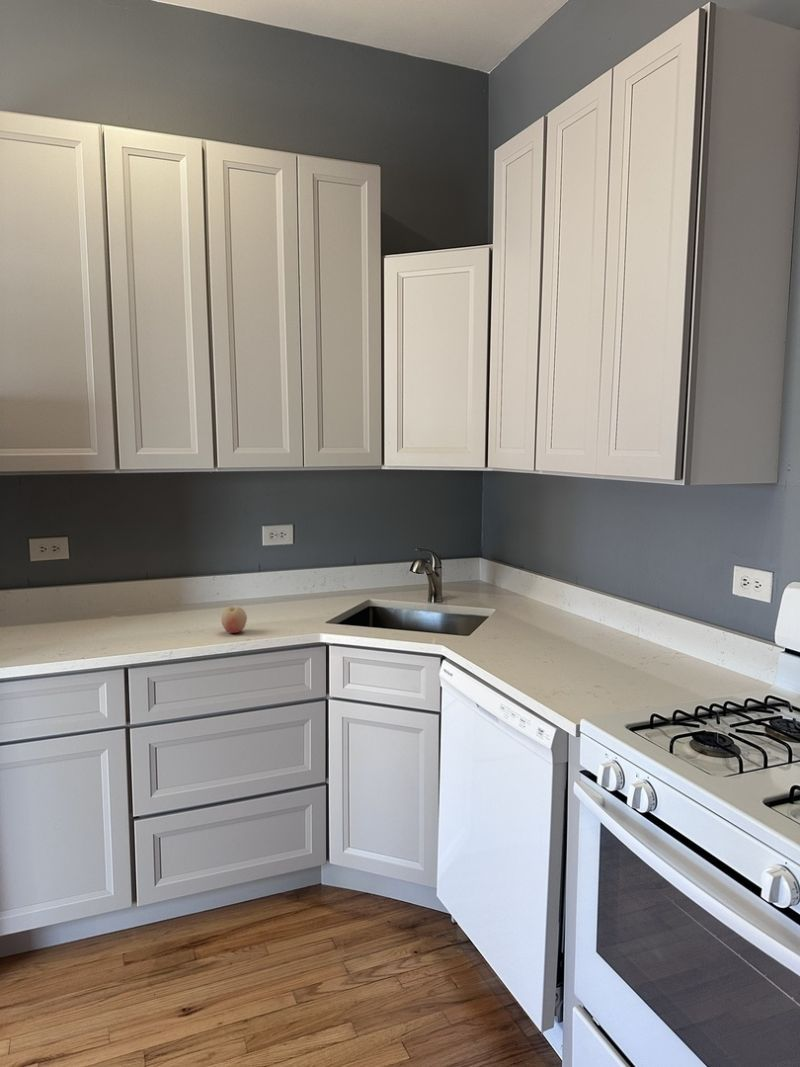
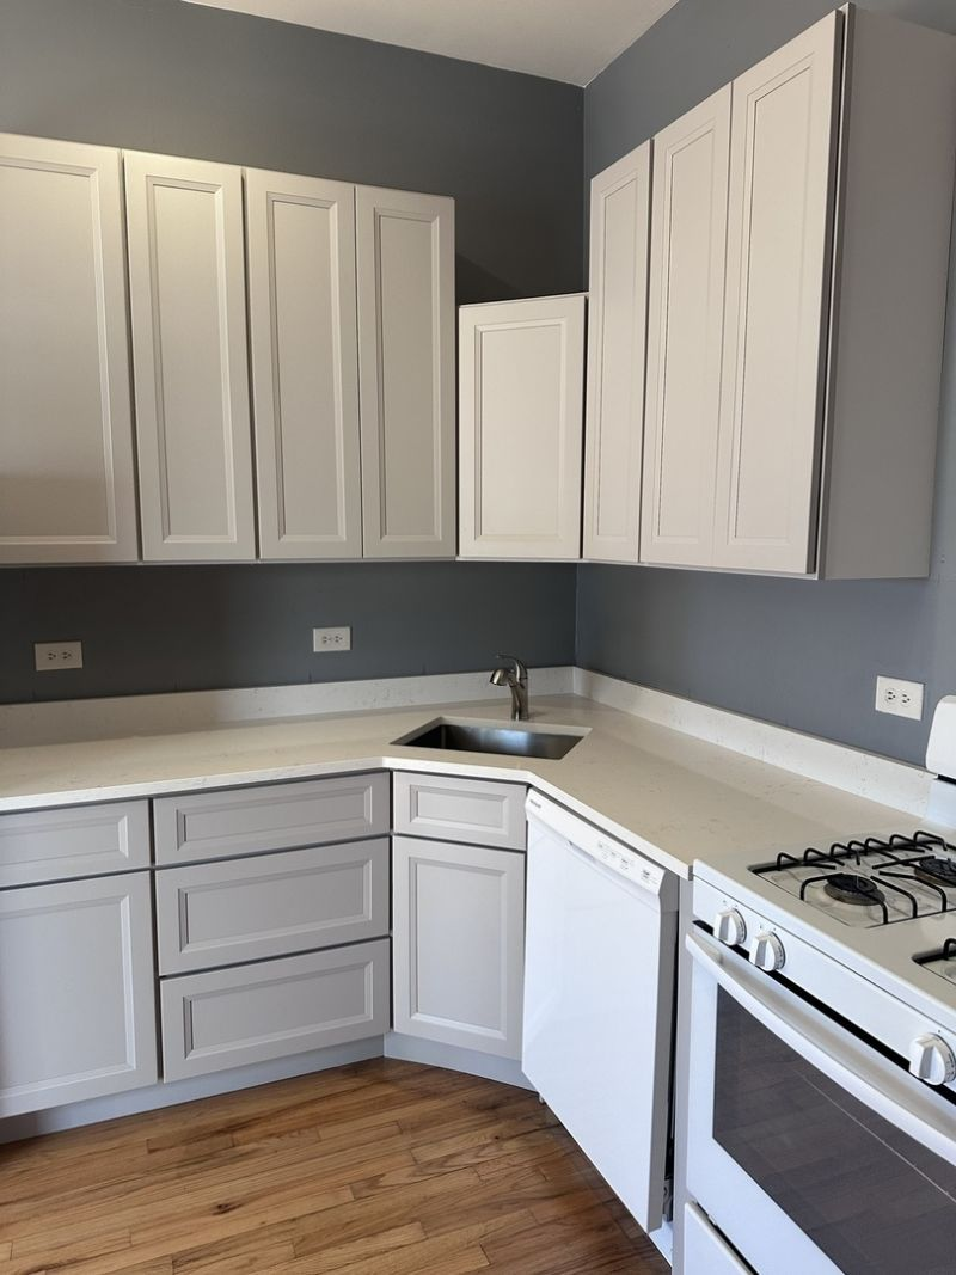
- fruit [220,605,248,634]
